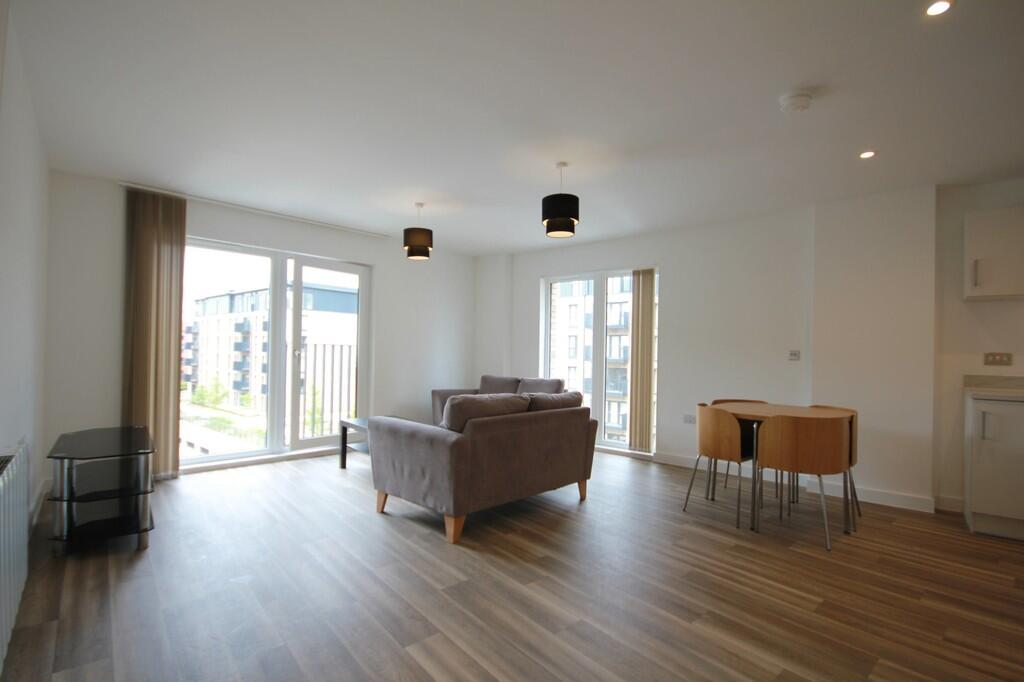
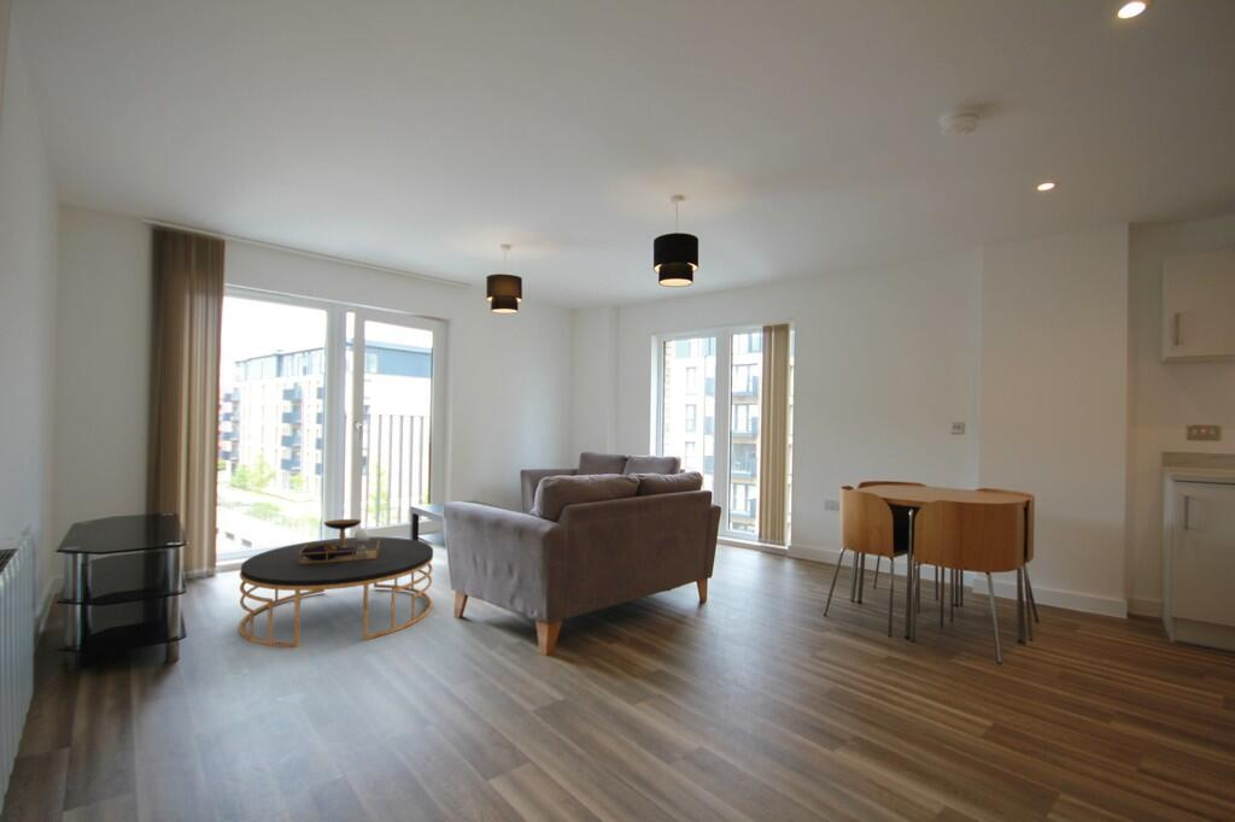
+ coffee table [238,518,434,648]
